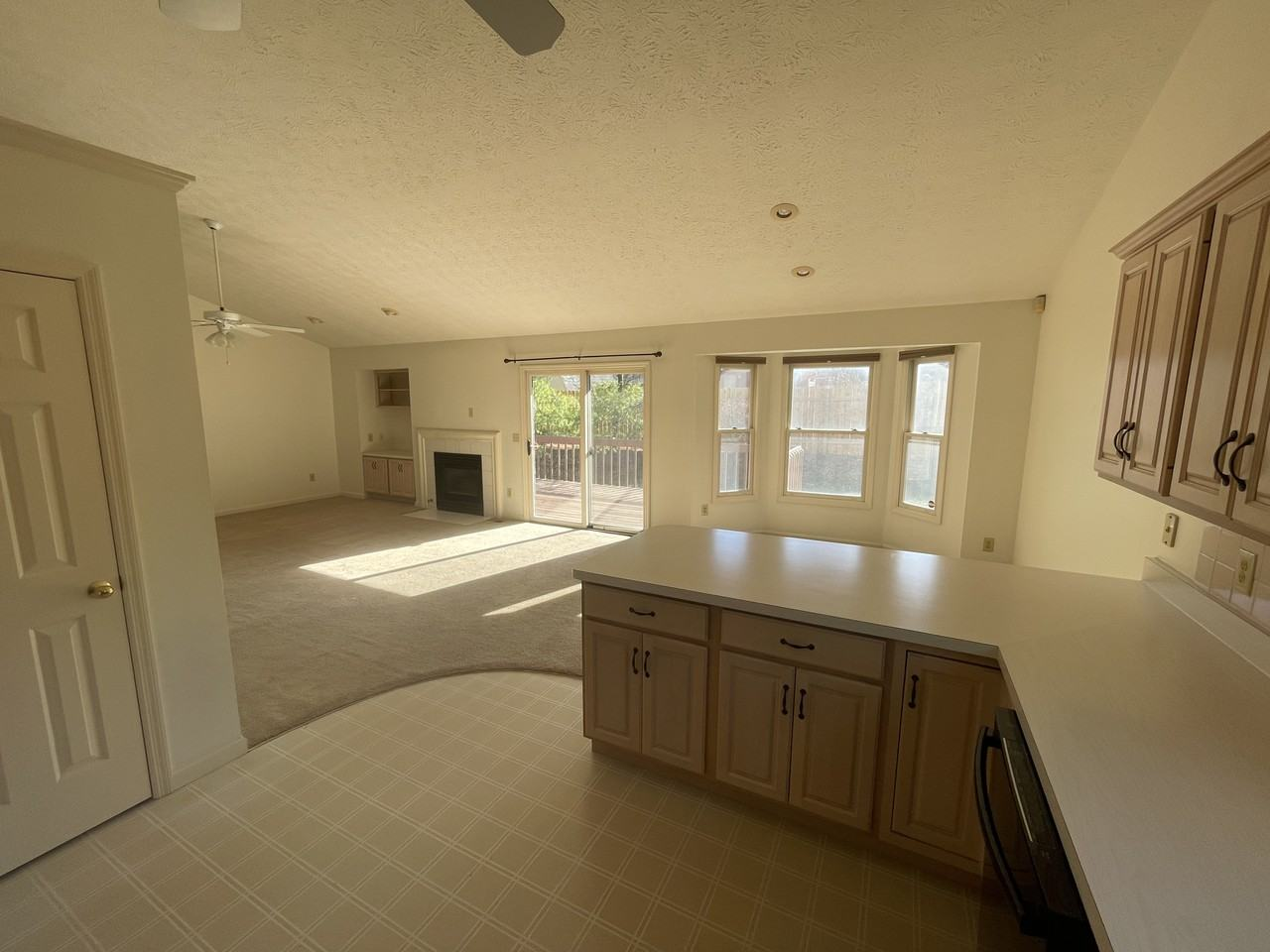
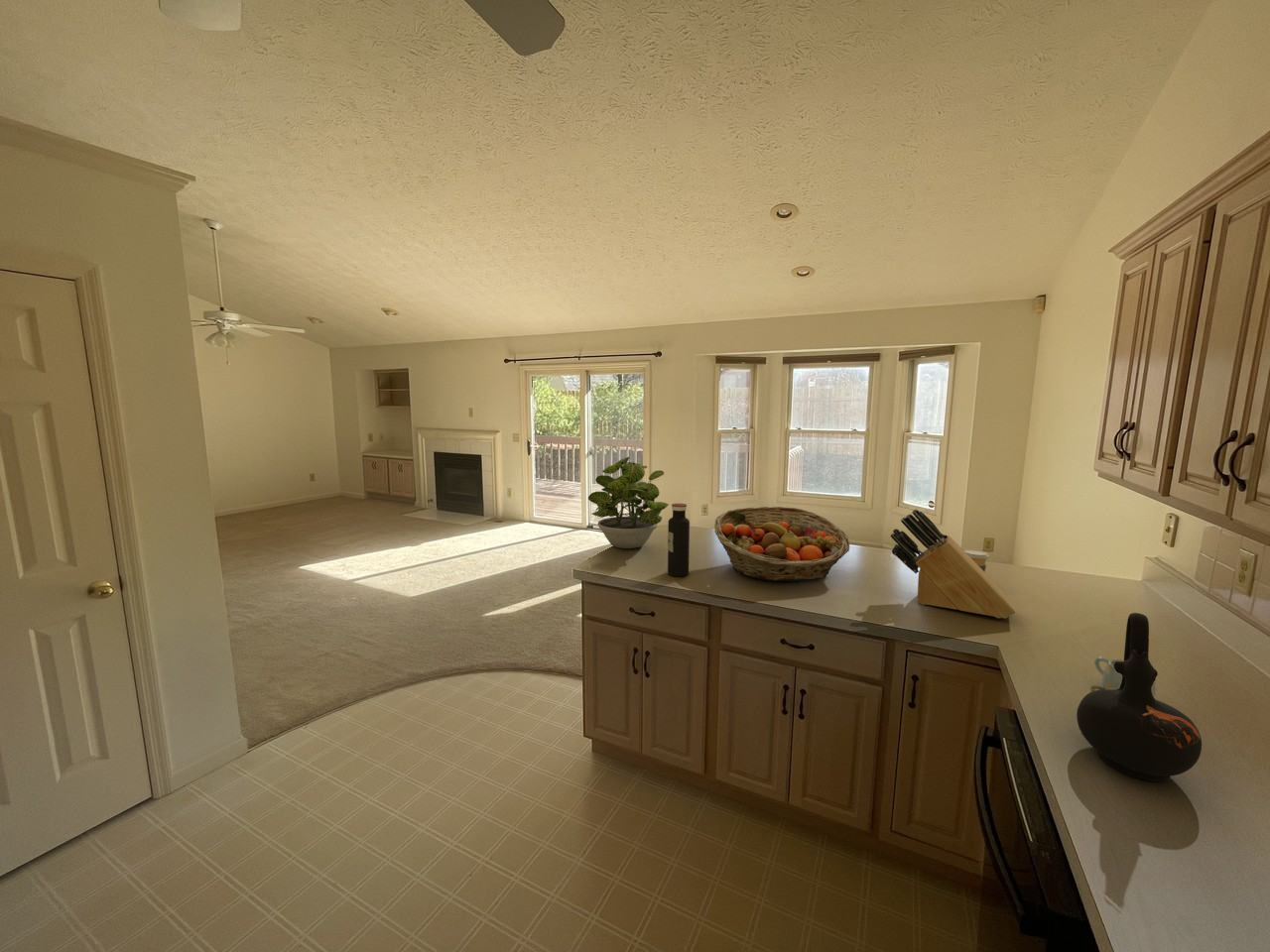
+ knife block [889,509,1016,620]
+ coffee cup [963,548,990,572]
+ water bottle [667,503,691,577]
+ ceramic jug [1076,612,1203,782]
+ mug [1093,656,1157,698]
+ potted plant [587,456,670,549]
+ fruit basket [713,506,850,582]
